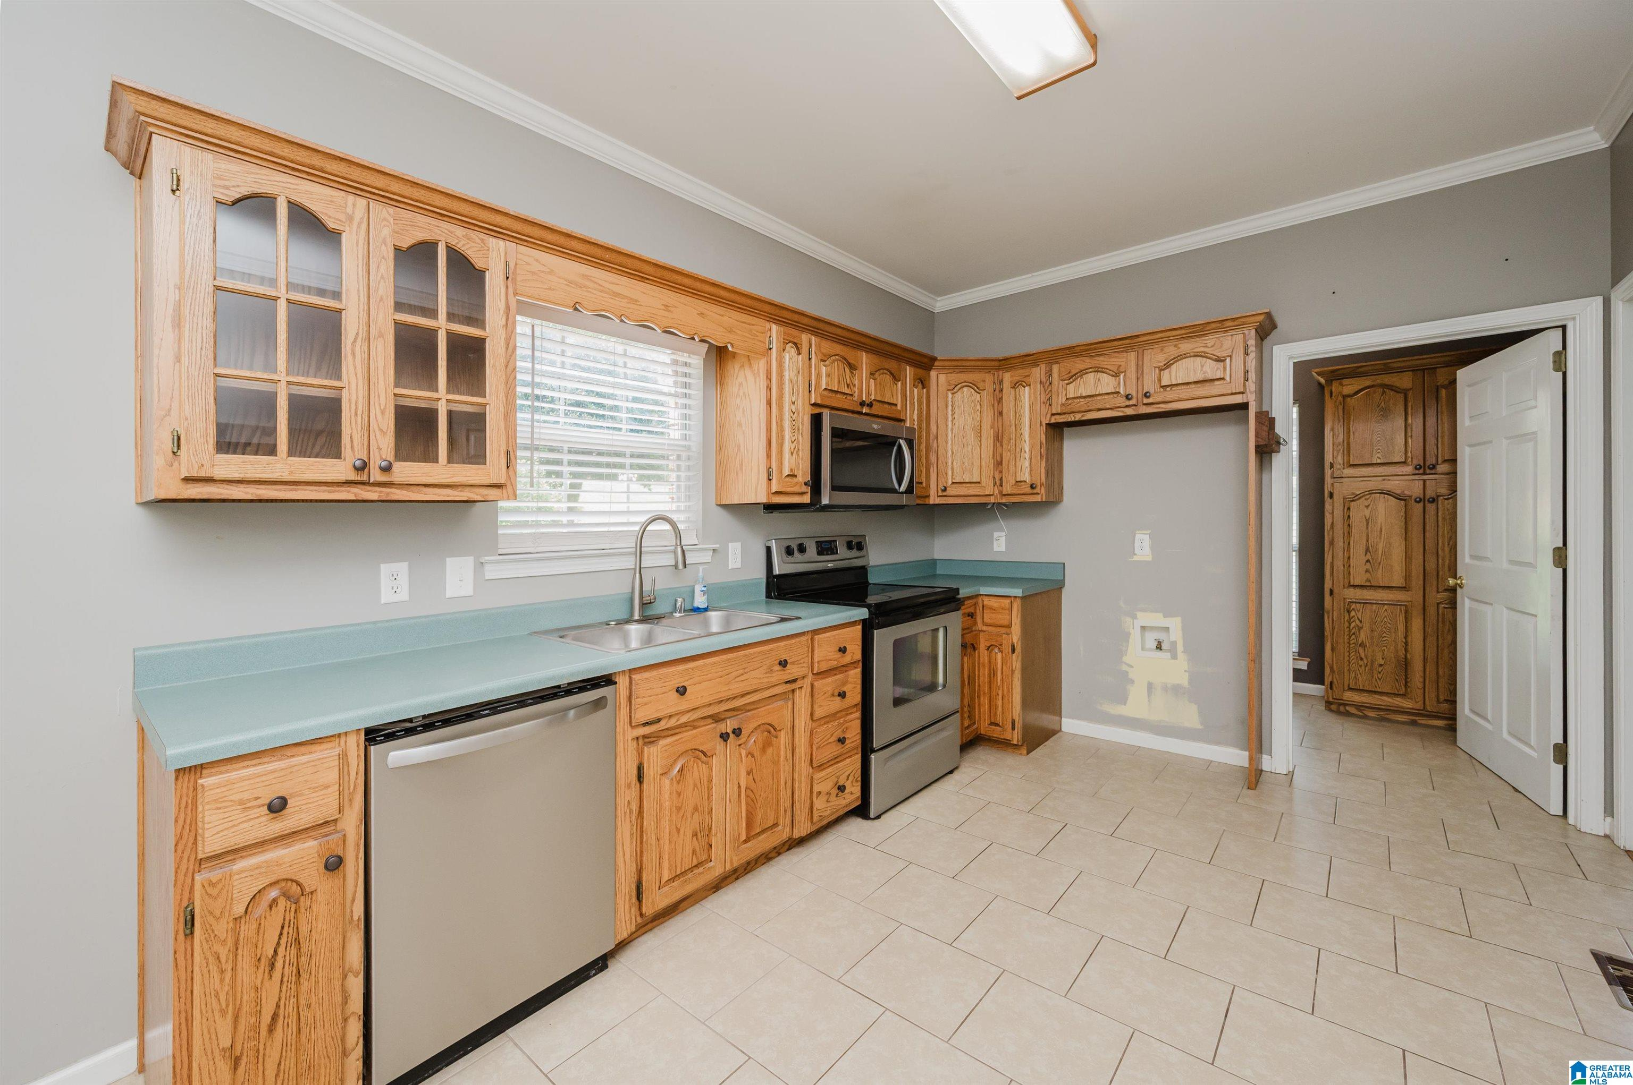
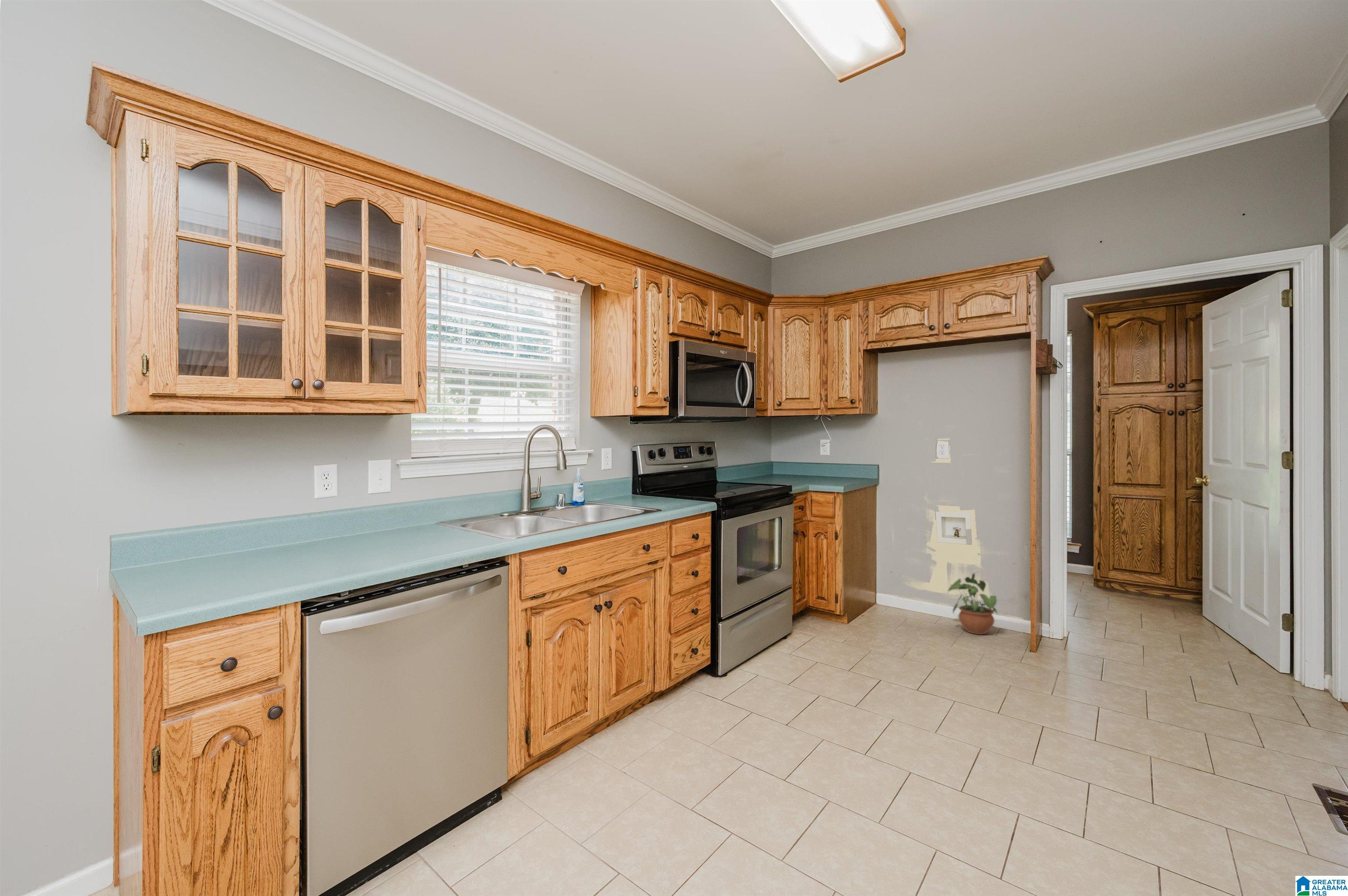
+ potted plant [947,572,998,635]
